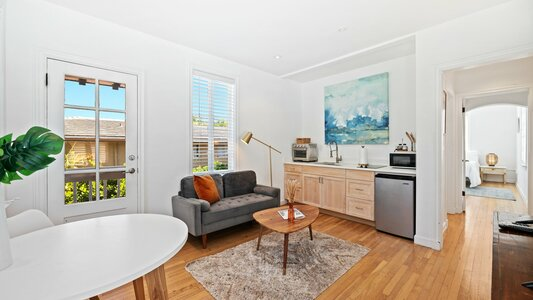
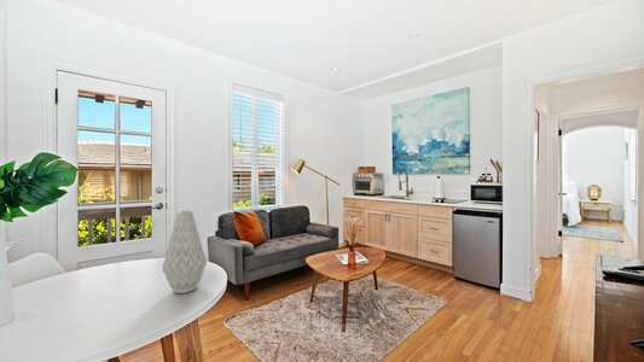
+ vase [161,210,208,294]
